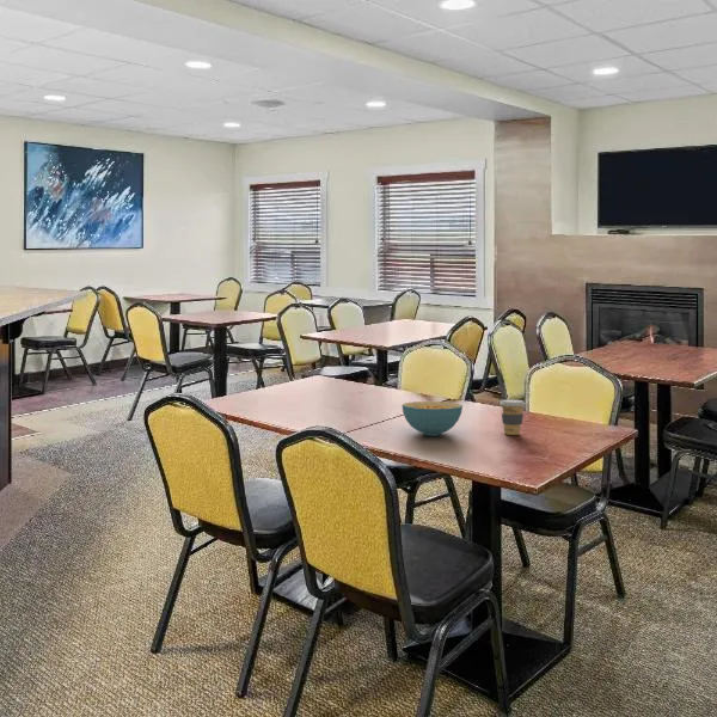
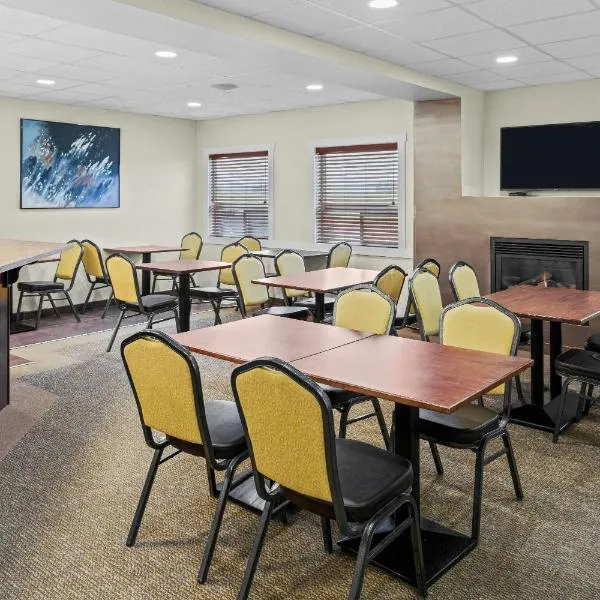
- cereal bowl [402,400,464,437]
- coffee cup [500,398,527,436]
